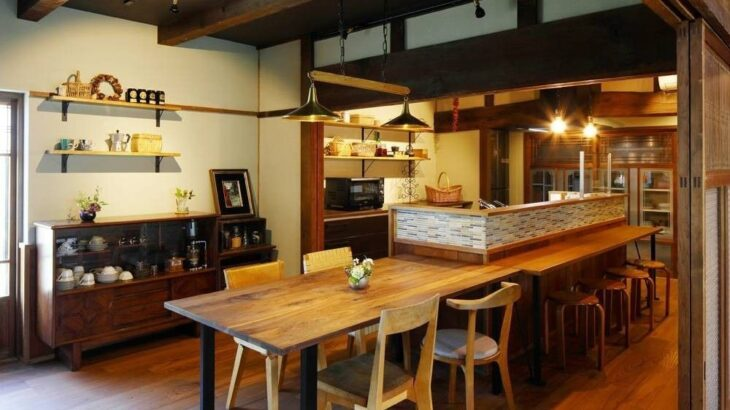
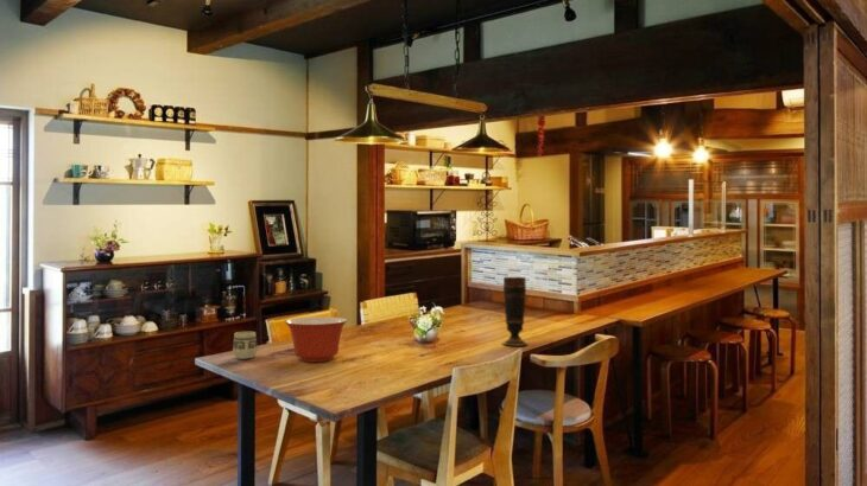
+ cup [232,331,259,360]
+ vase [501,276,529,347]
+ mixing bowl [284,315,348,363]
